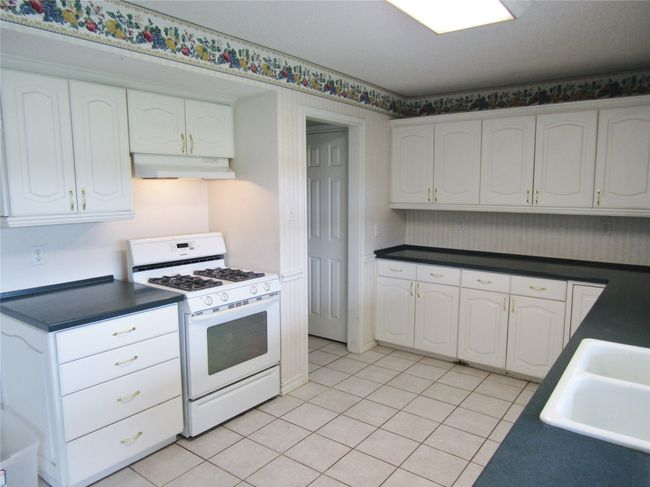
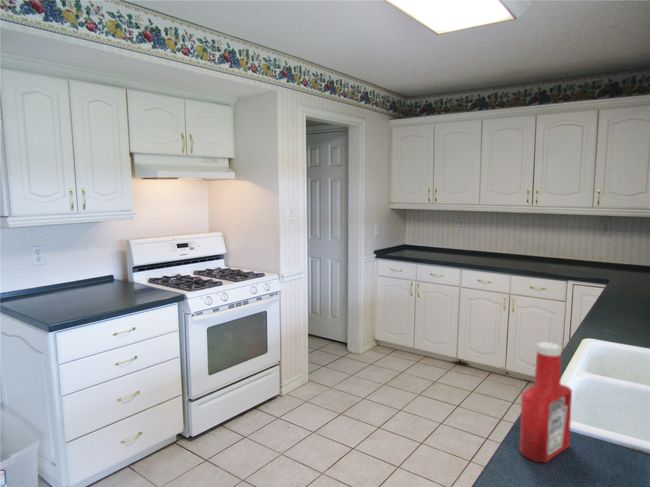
+ soap bottle [518,341,573,464]
